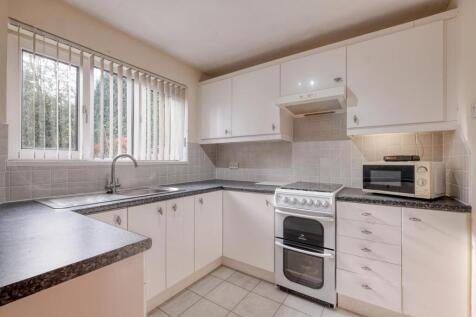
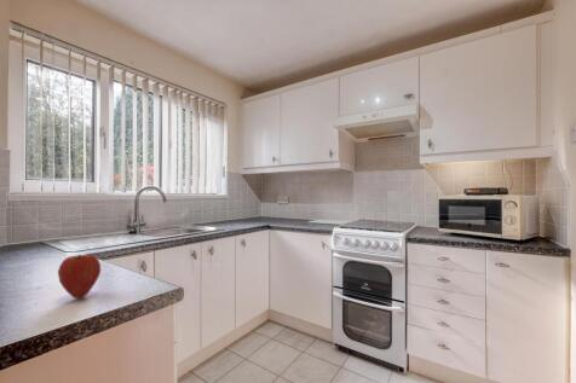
+ apple [57,253,102,300]
